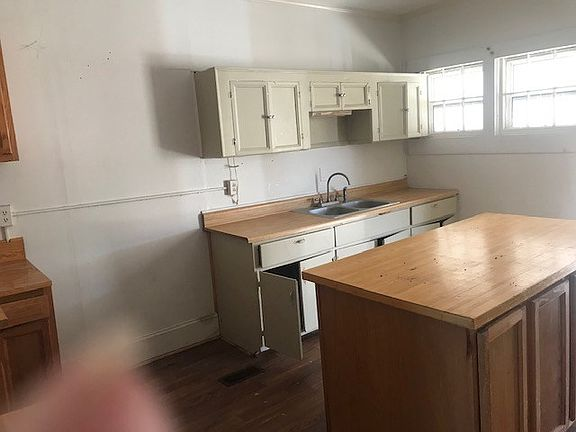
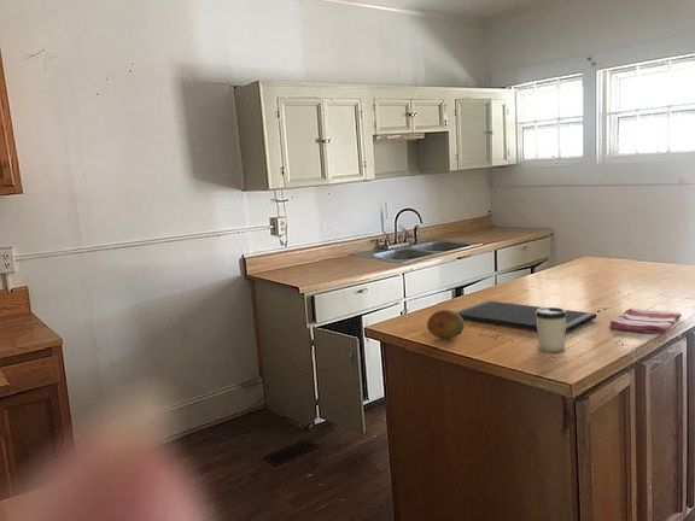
+ dish towel [608,308,683,335]
+ cutting board [455,299,597,334]
+ fruit [426,309,466,340]
+ cup [536,306,567,353]
